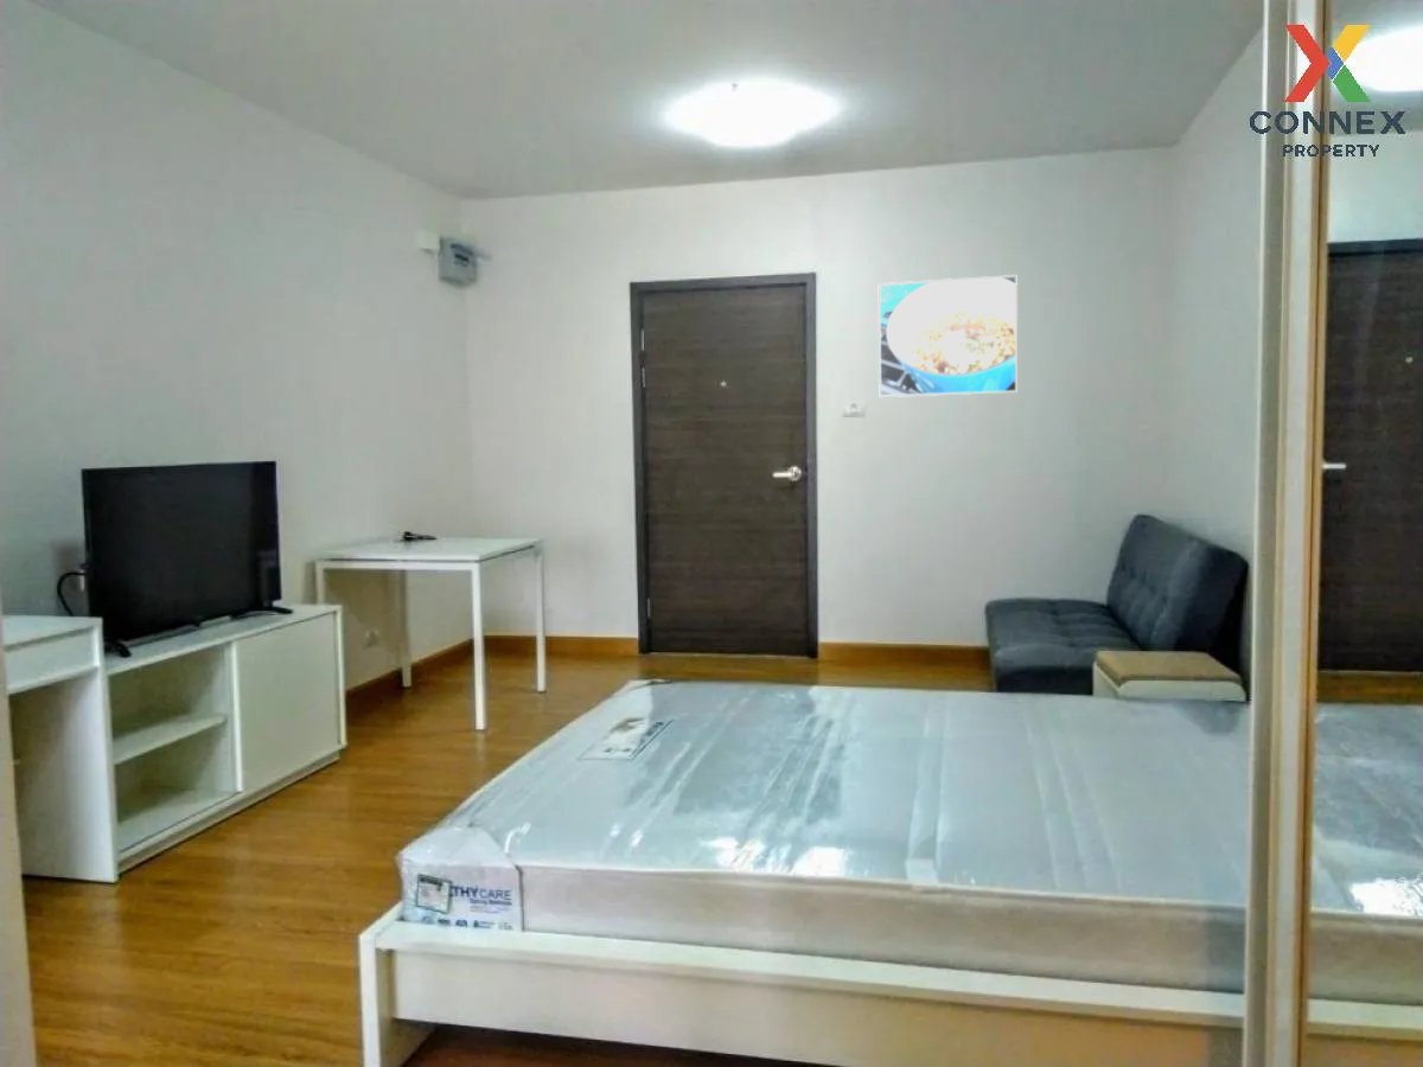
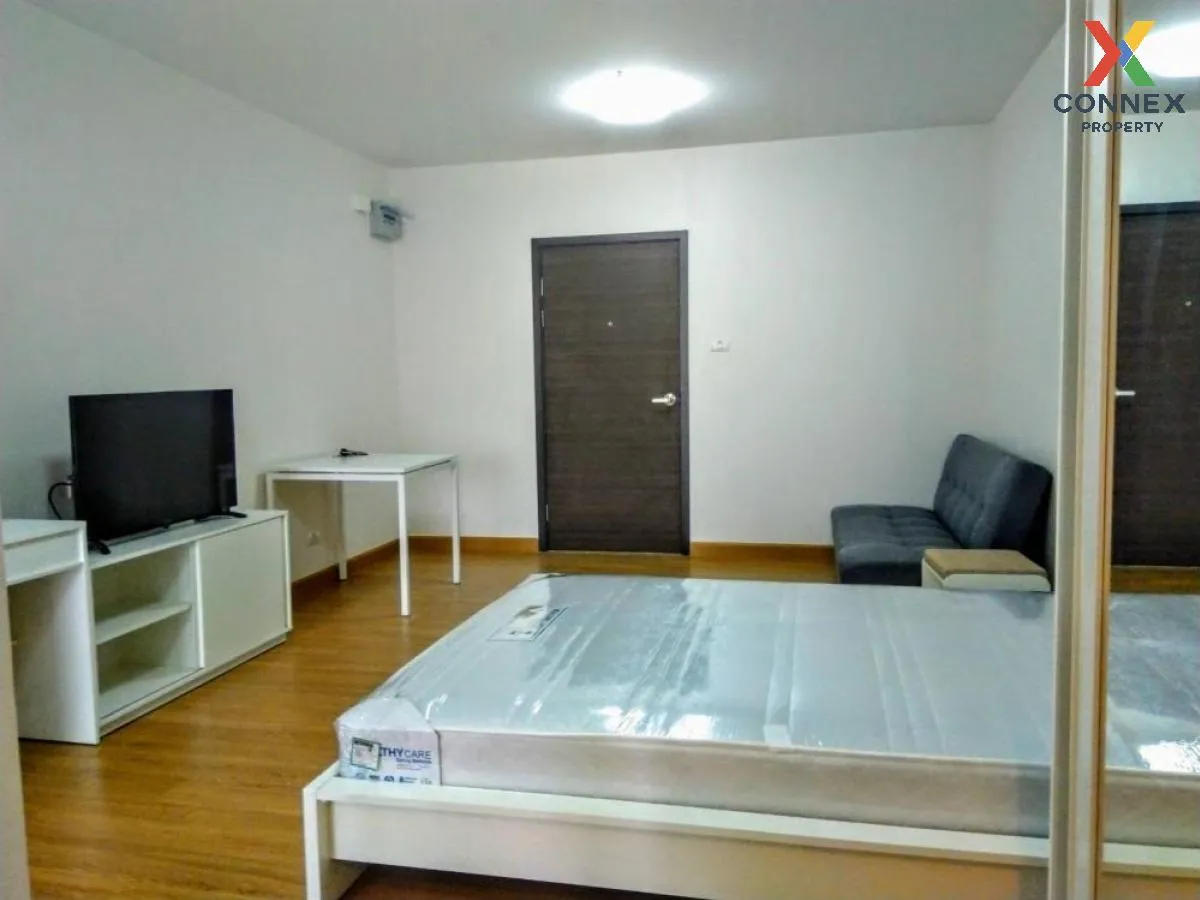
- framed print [878,274,1019,398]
